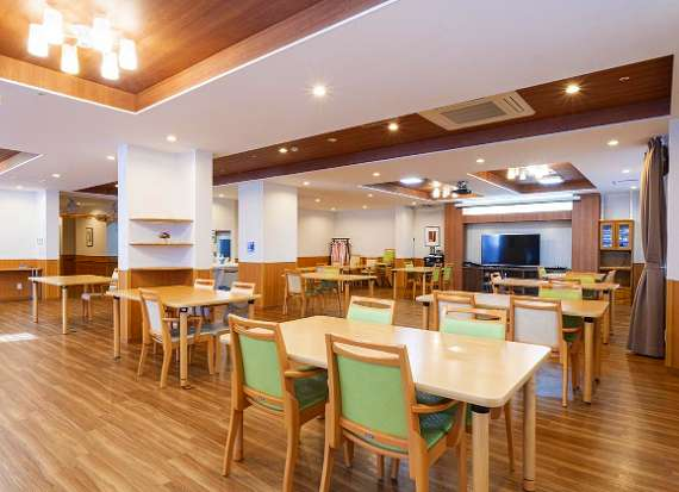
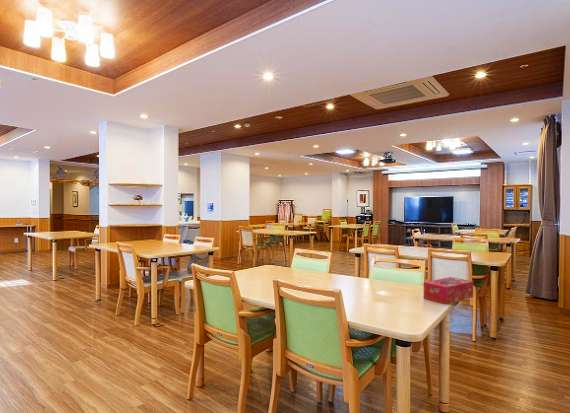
+ tissue box [423,276,474,305]
